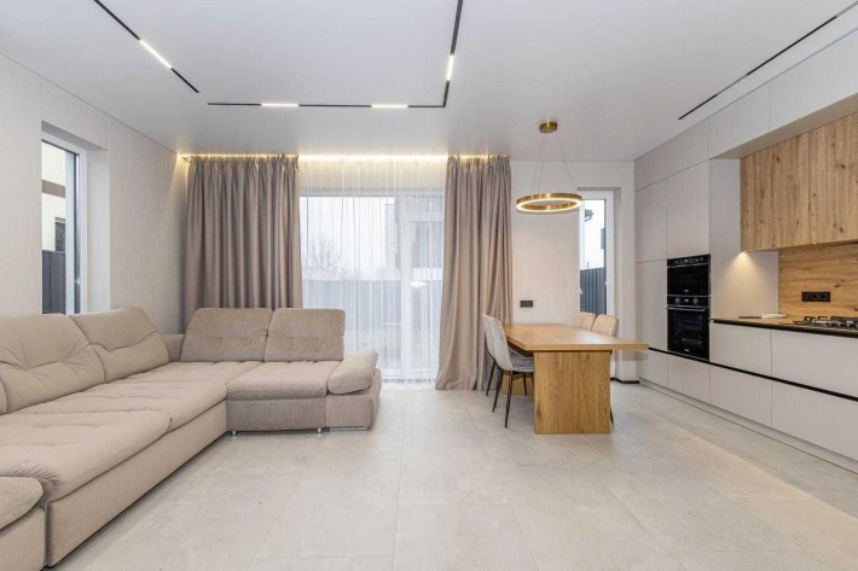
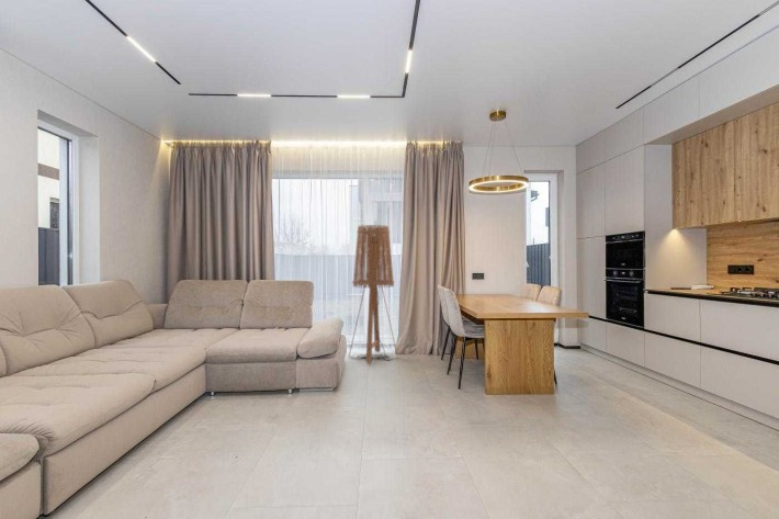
+ floor lamp [348,224,399,365]
